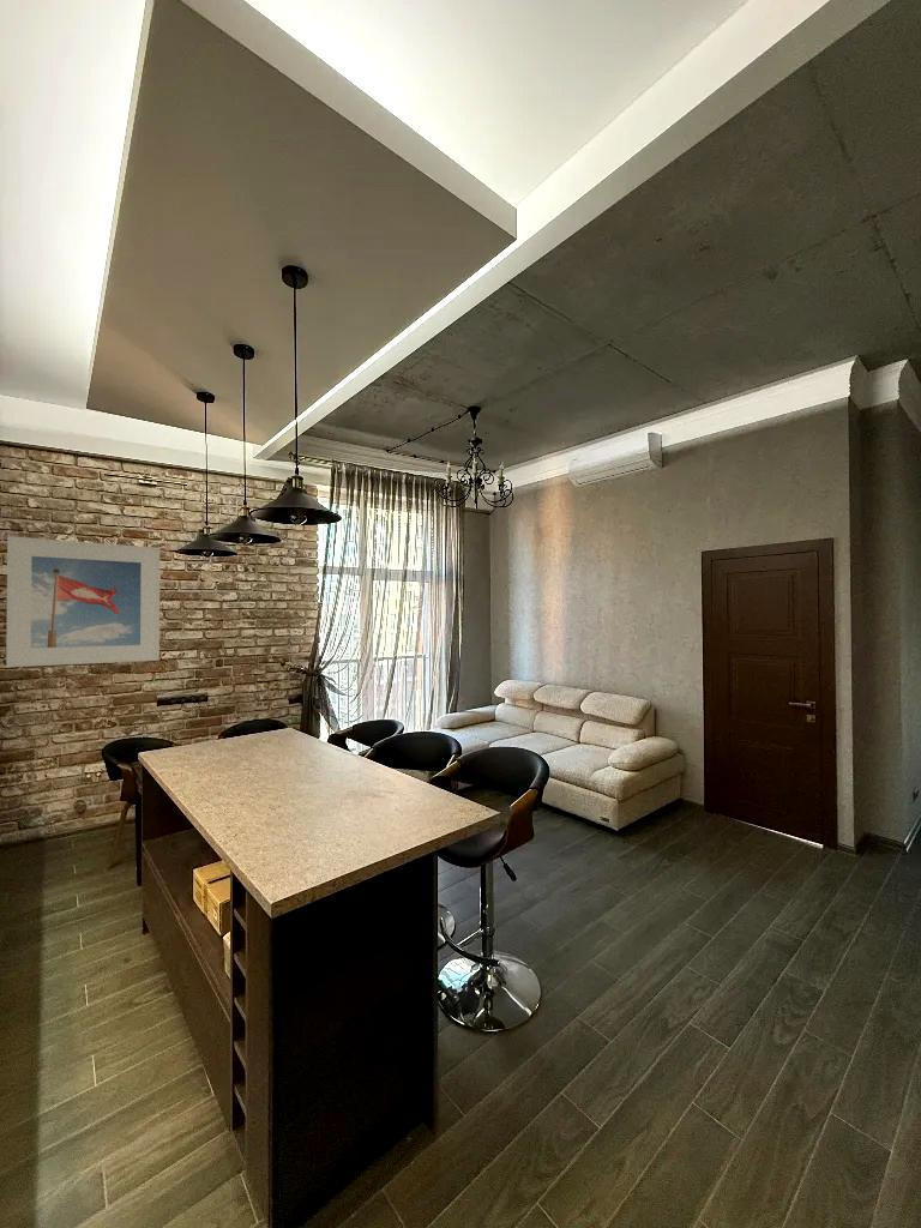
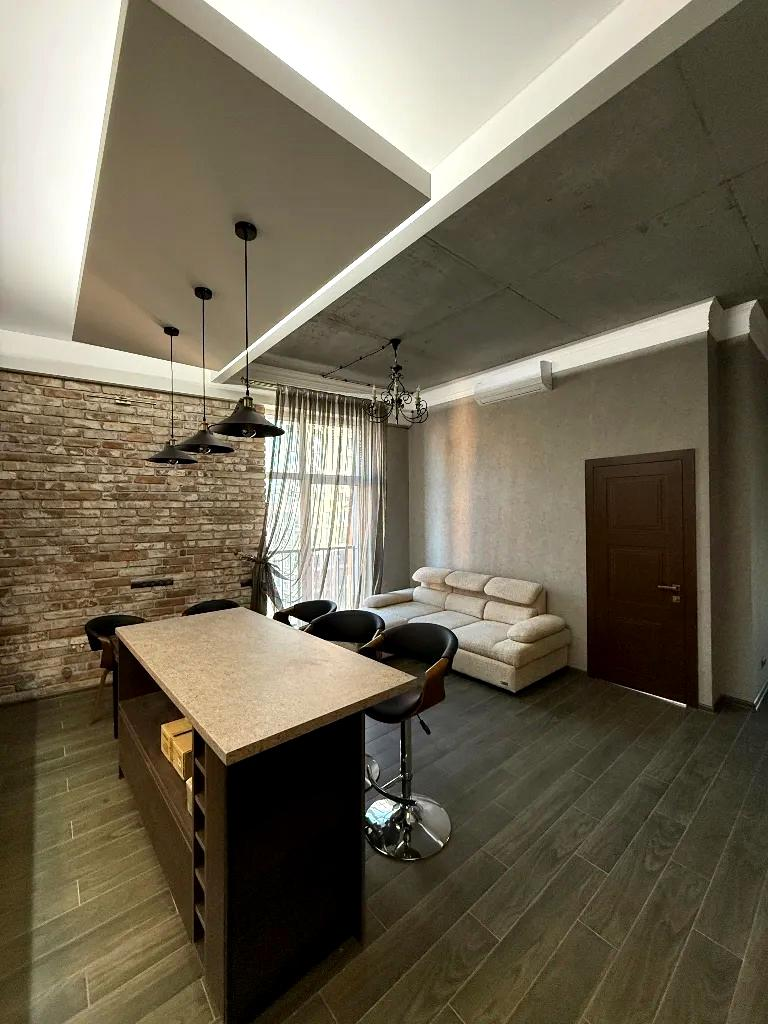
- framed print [5,535,161,668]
